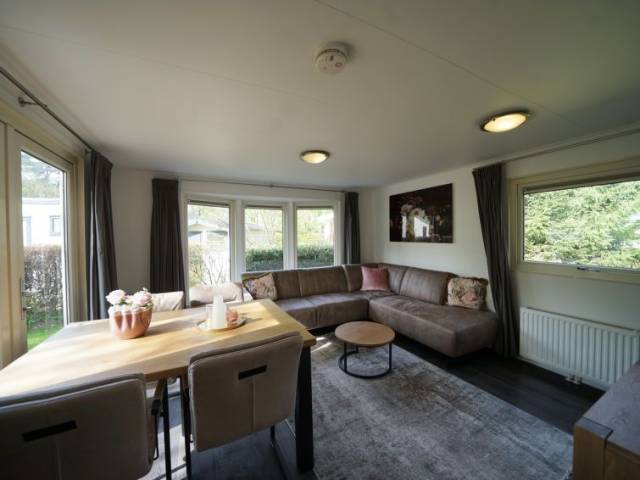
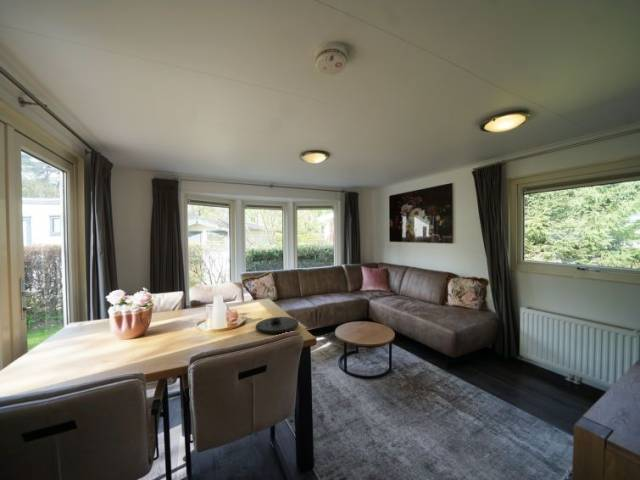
+ plate [255,316,299,335]
